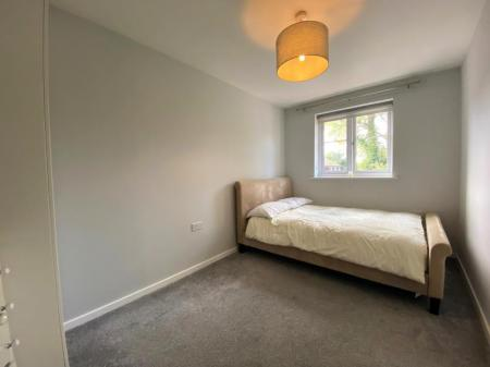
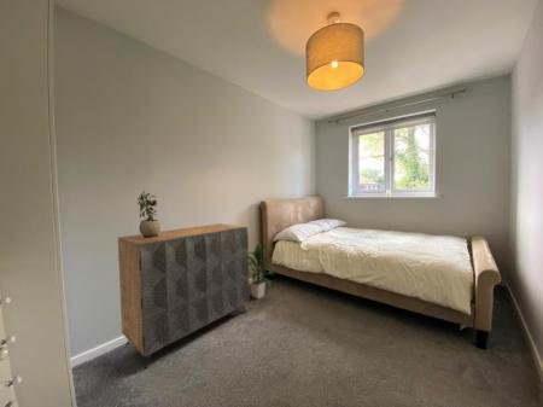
+ dresser [117,222,251,370]
+ potted plant [136,190,162,238]
+ indoor plant [249,242,276,300]
